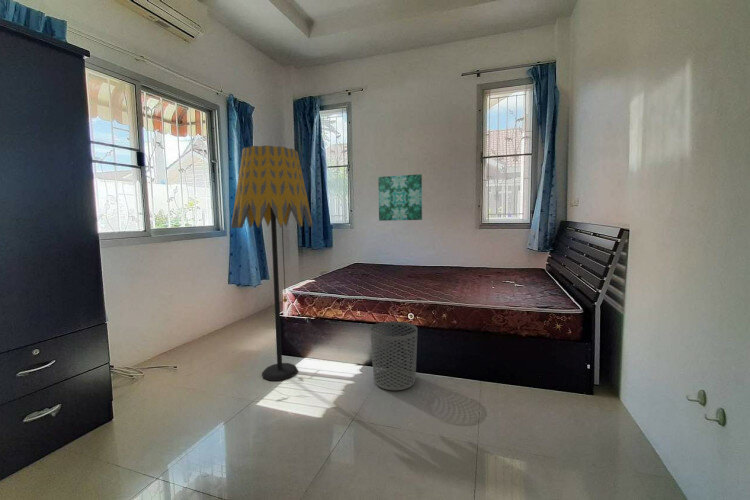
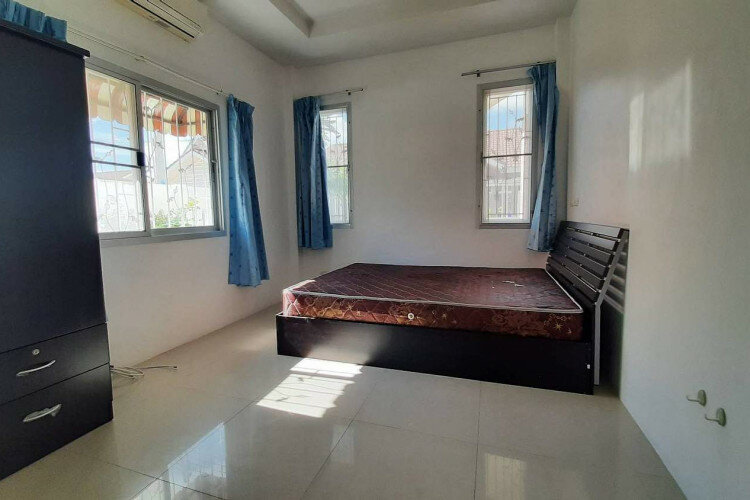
- waste bin [370,320,418,391]
- wall art [377,173,423,222]
- floor lamp [230,145,313,382]
